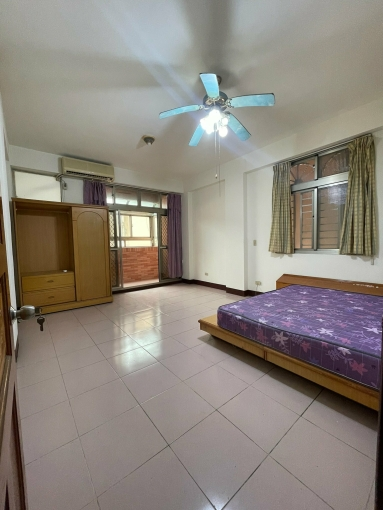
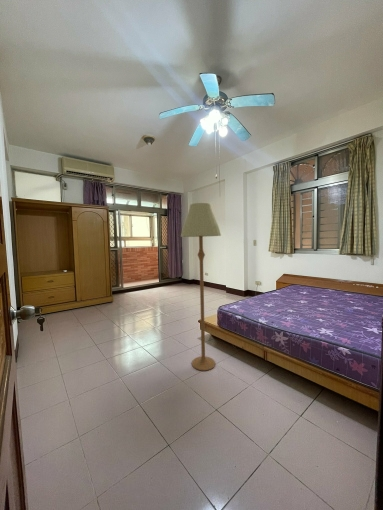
+ floor lamp [180,202,222,372]
